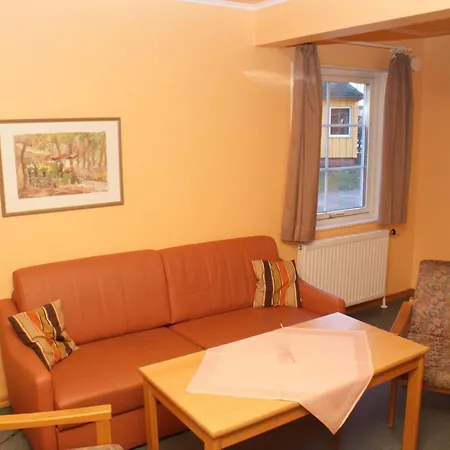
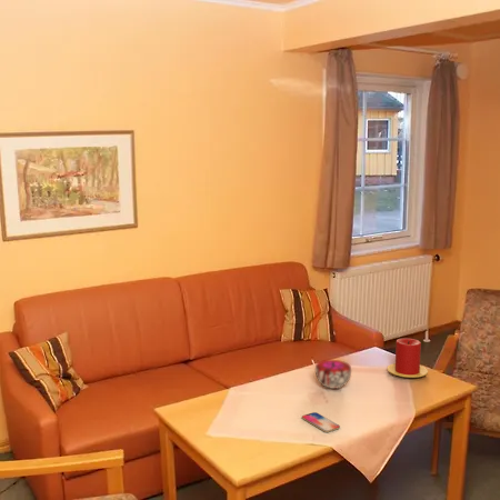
+ decorative bowl [314,359,352,390]
+ candle [386,338,429,379]
+ smartphone [301,411,341,433]
